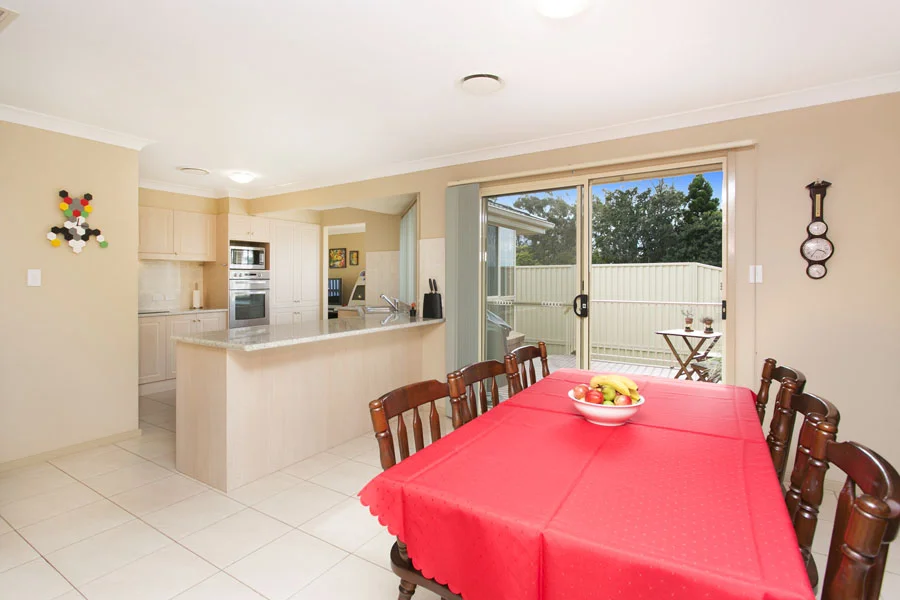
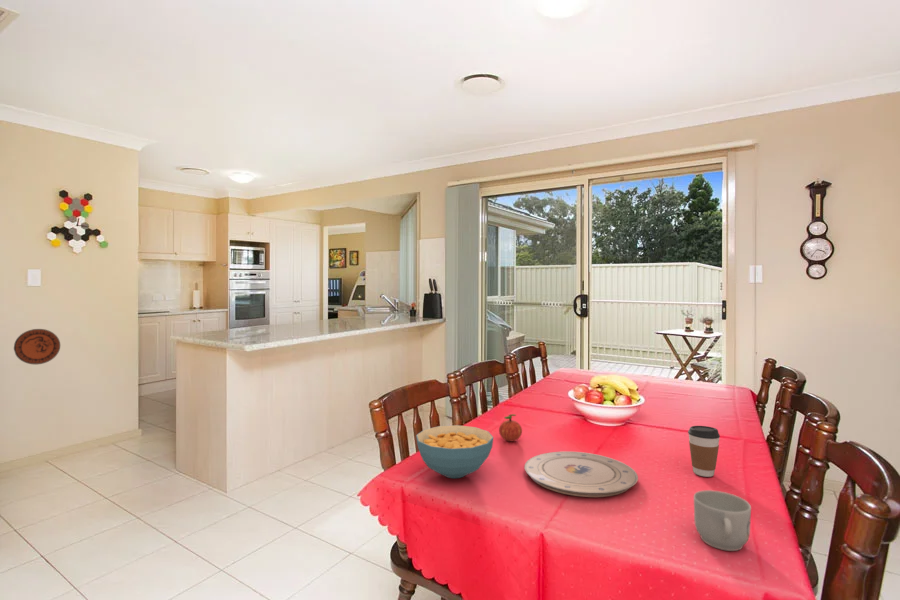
+ plate [523,451,639,498]
+ mug [693,489,752,552]
+ apple [498,413,523,442]
+ decorative plate [13,328,61,365]
+ cereal bowl [415,424,494,479]
+ coffee cup [687,425,721,478]
